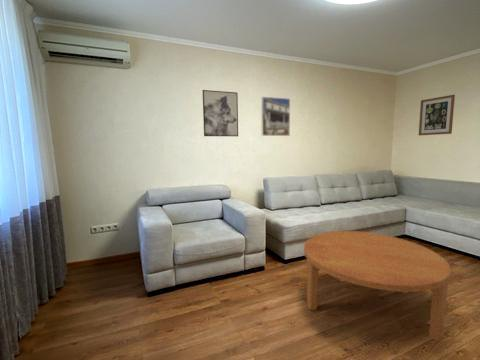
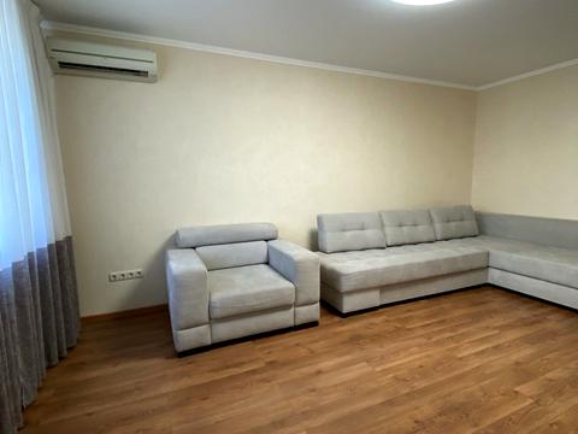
- wall art [202,89,239,137]
- wall art [418,94,456,136]
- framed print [260,96,291,137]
- coffee table [303,230,452,343]
